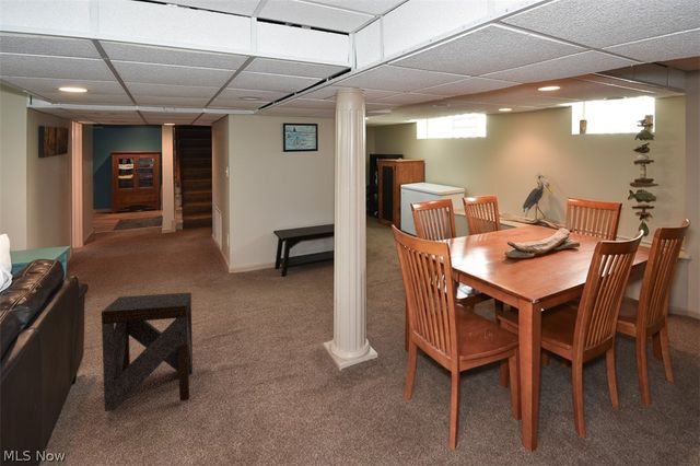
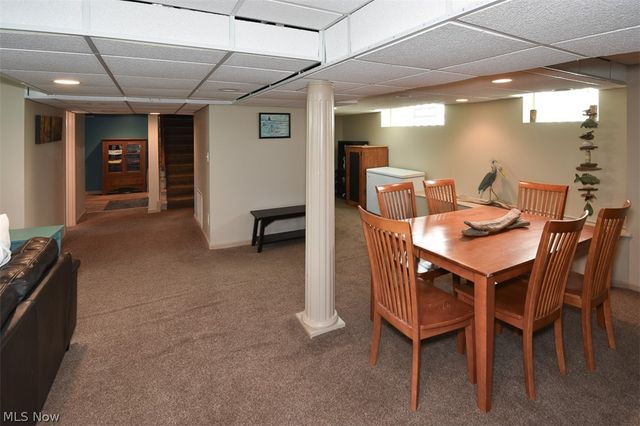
- side table [101,291,194,412]
